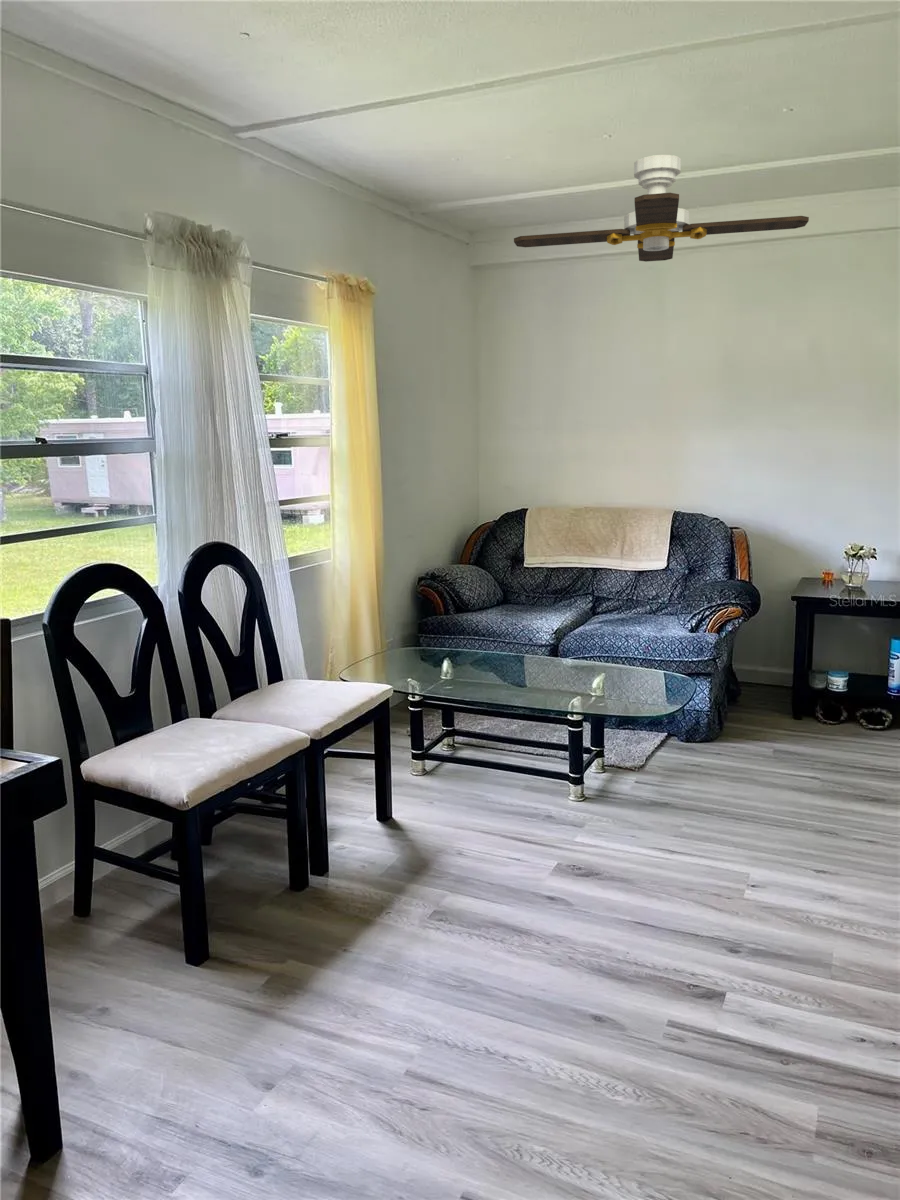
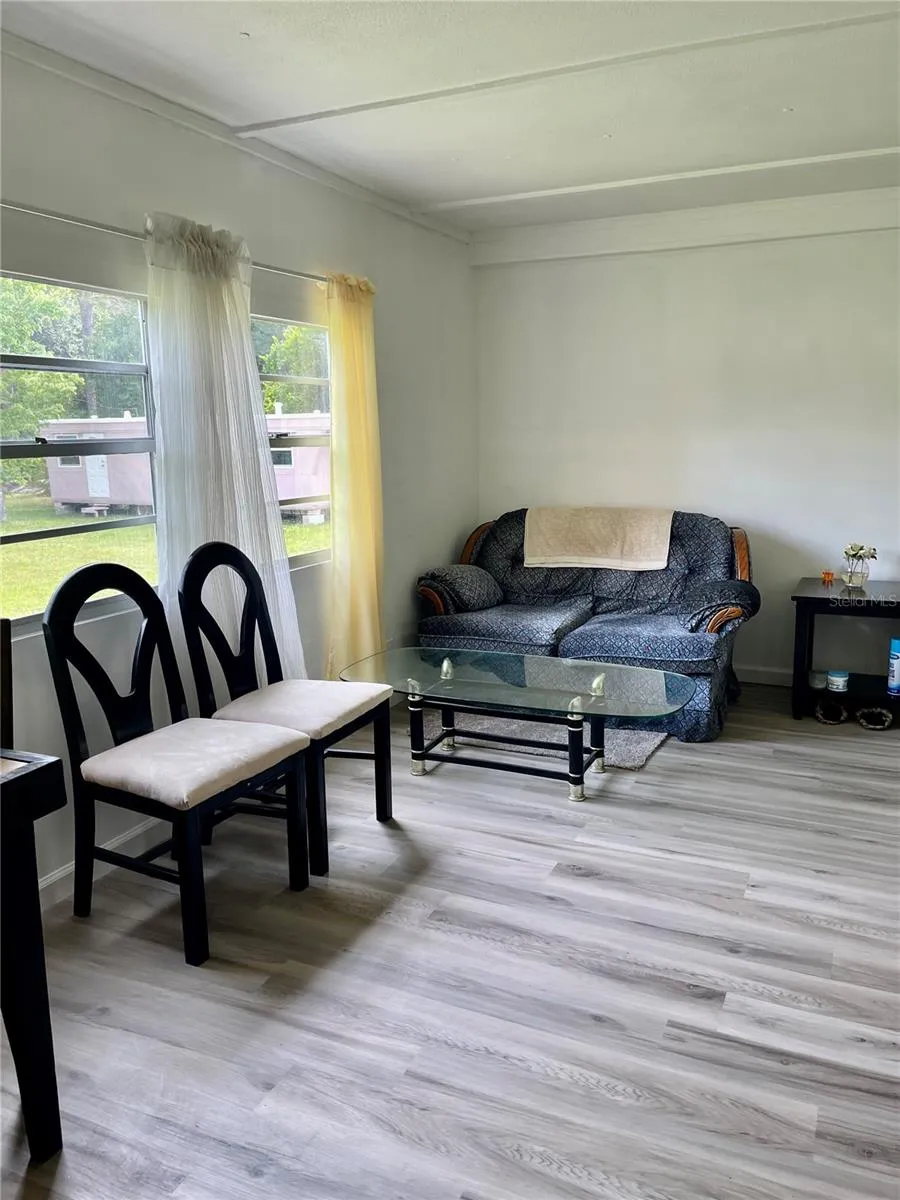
- ceiling fan [513,154,810,263]
